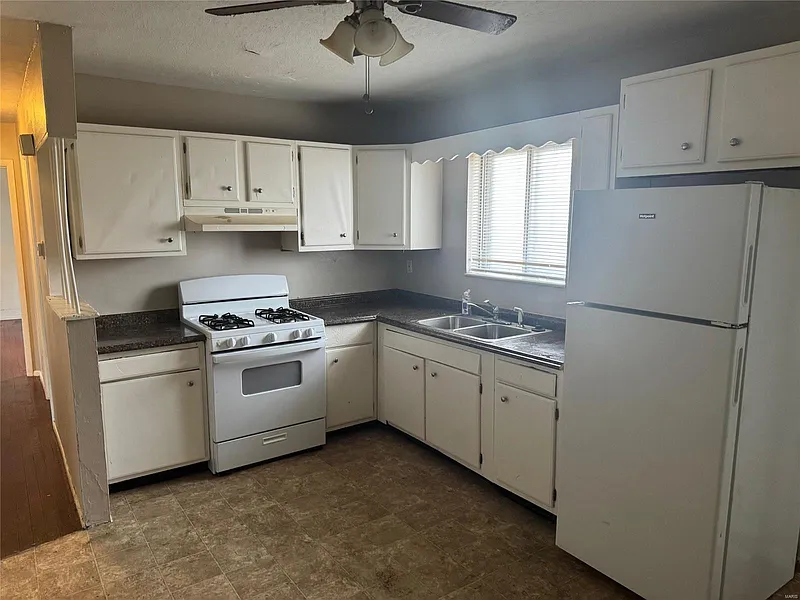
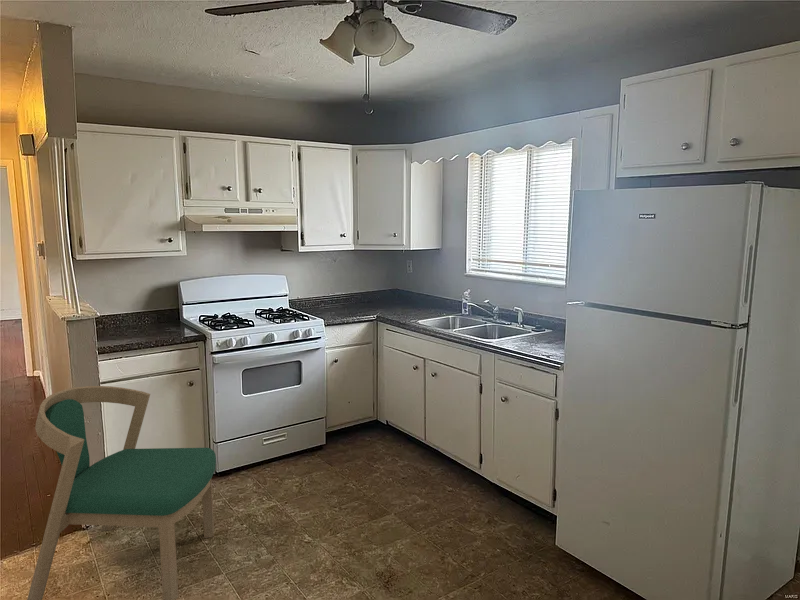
+ dining chair [26,385,217,600]
